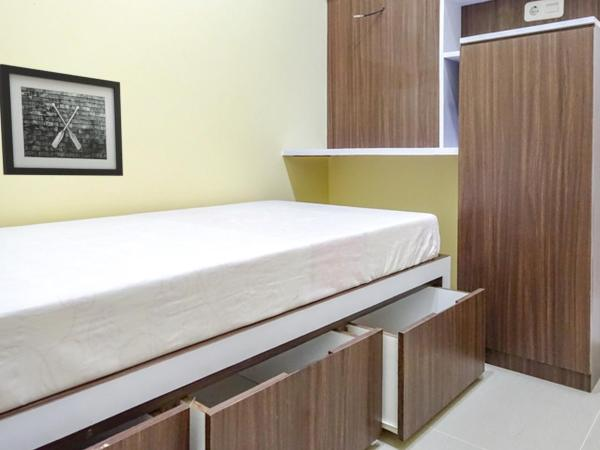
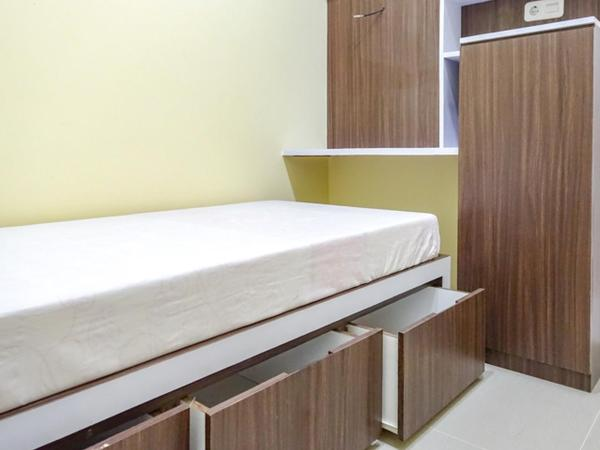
- wall art [0,63,124,177]
